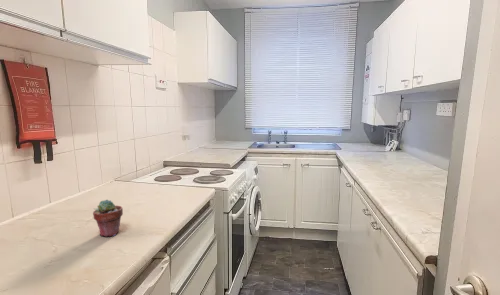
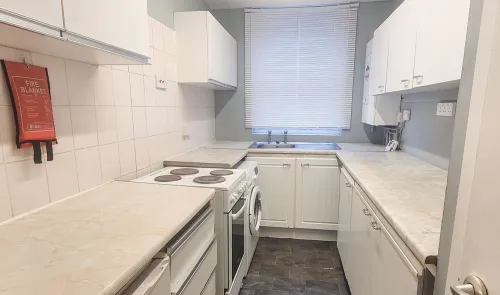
- potted succulent [92,199,124,238]
